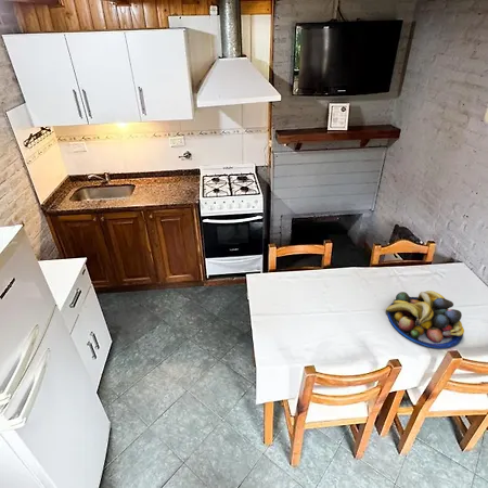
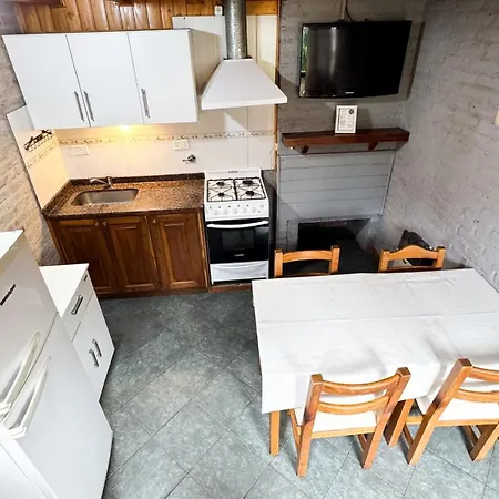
- fruit bowl [385,290,465,349]
